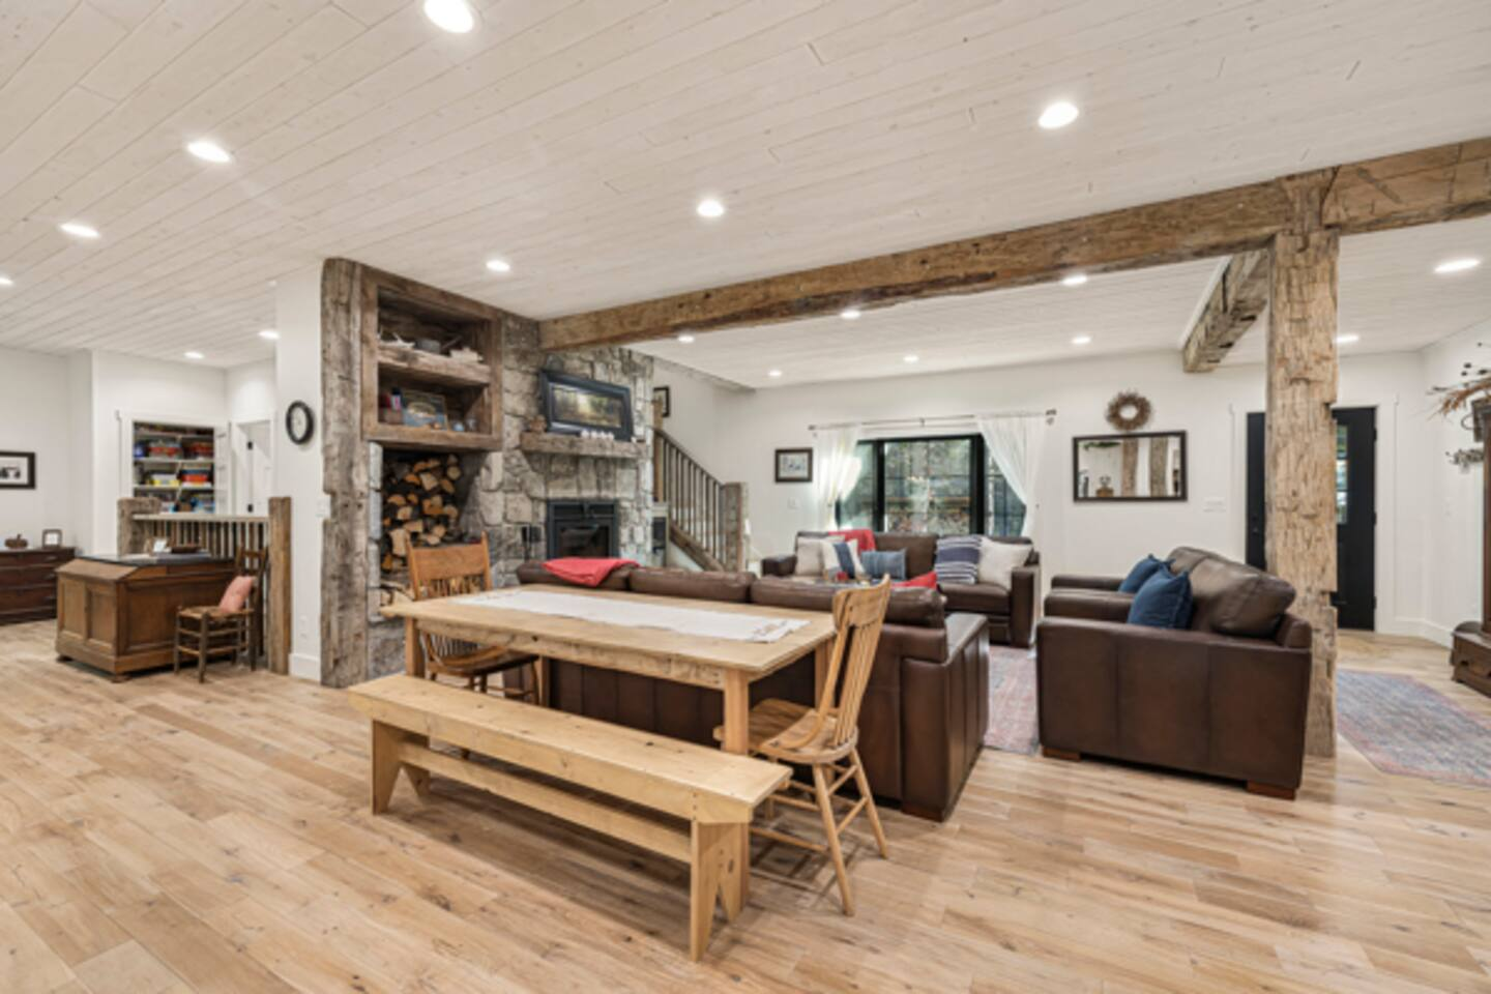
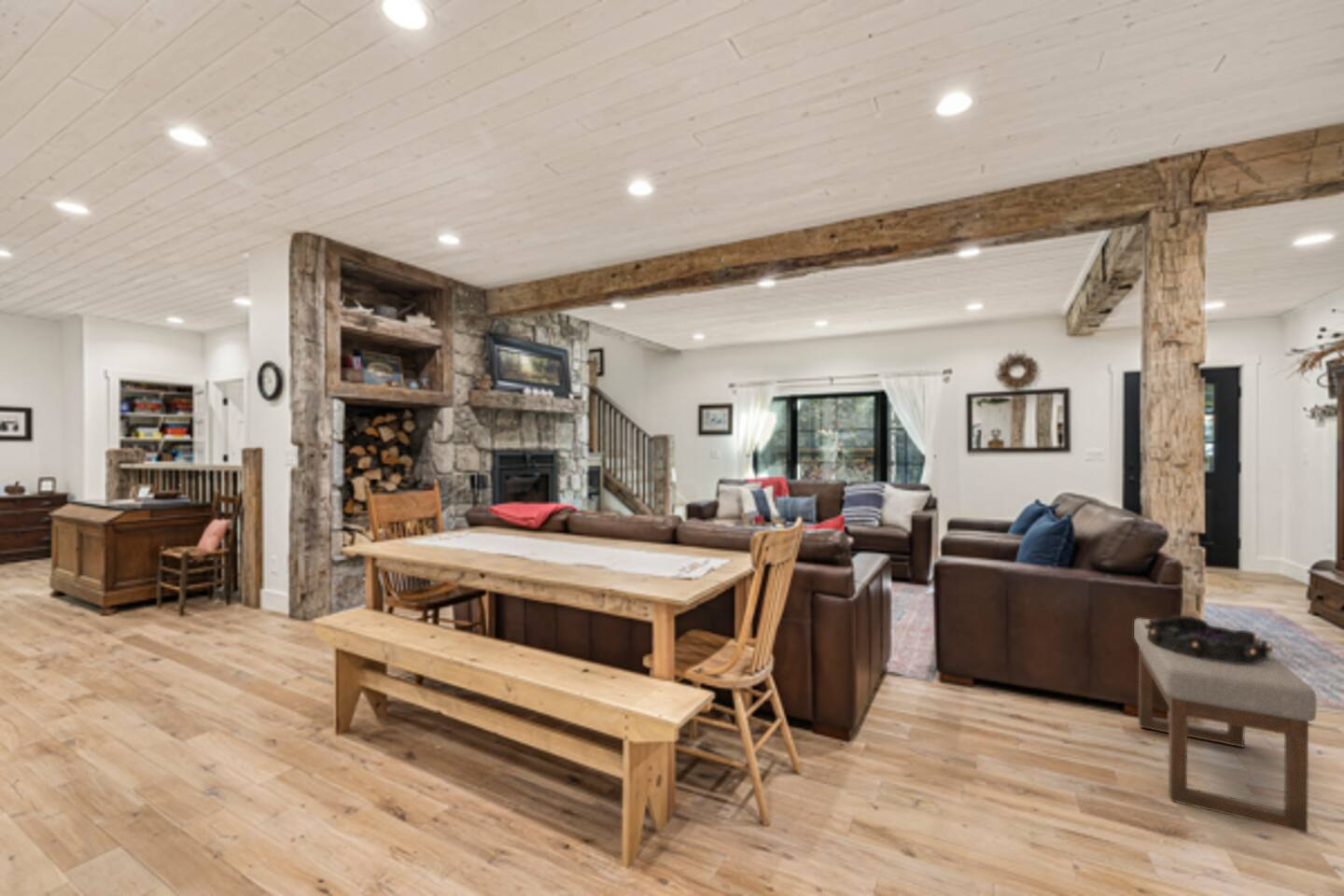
+ decorative bowl [1145,614,1274,665]
+ ottoman [1133,617,1318,834]
